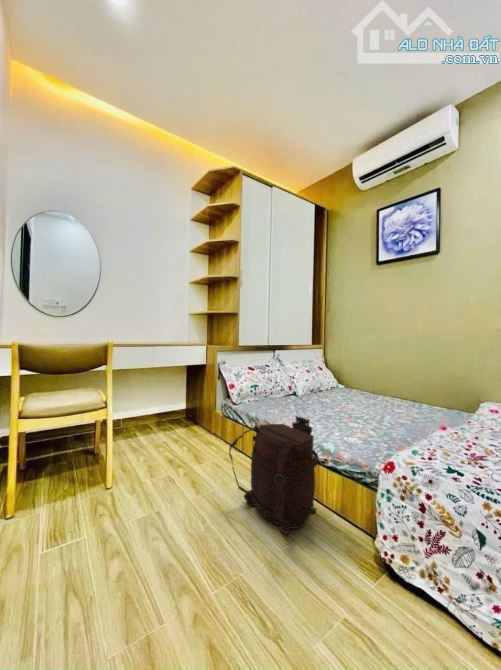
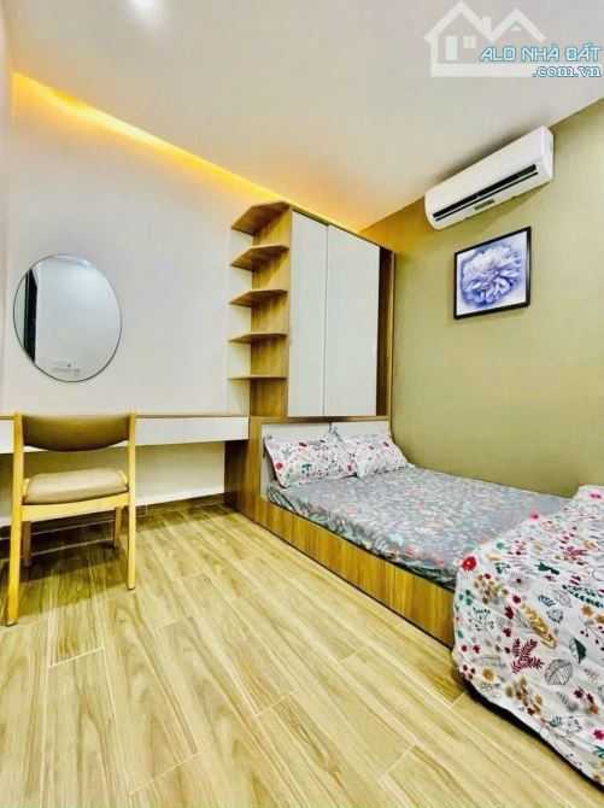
- backpack [228,415,319,536]
